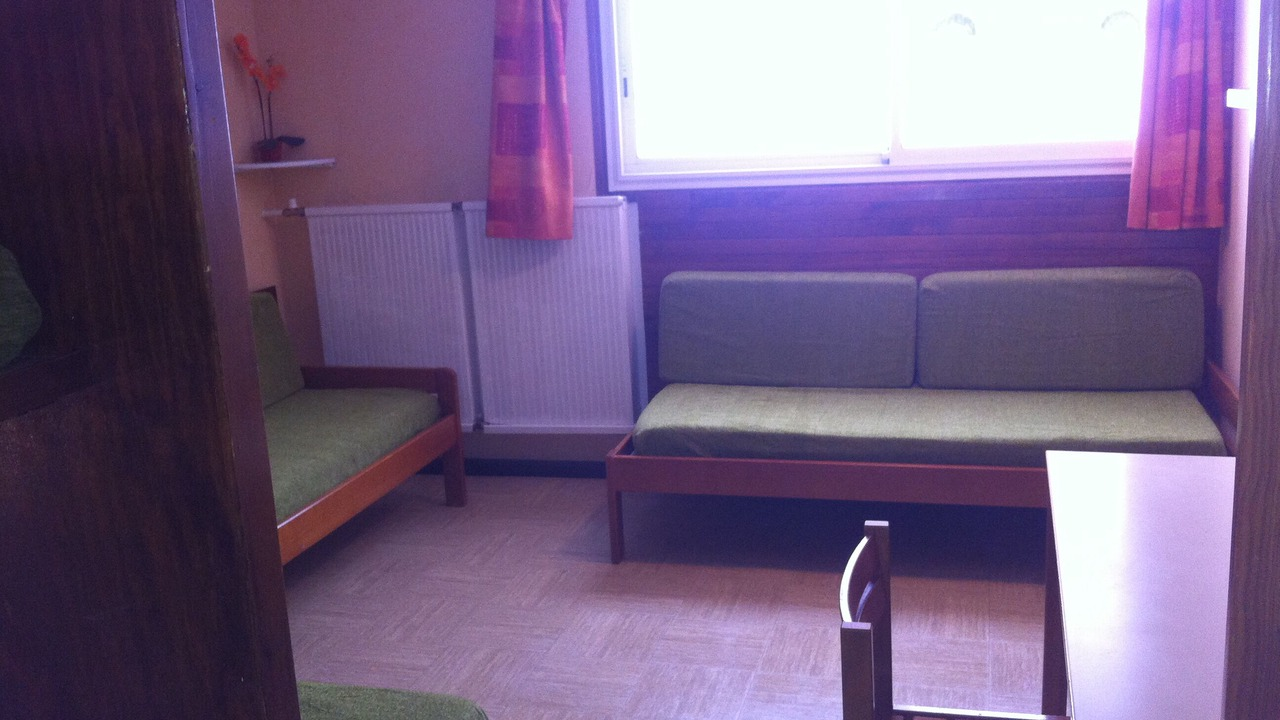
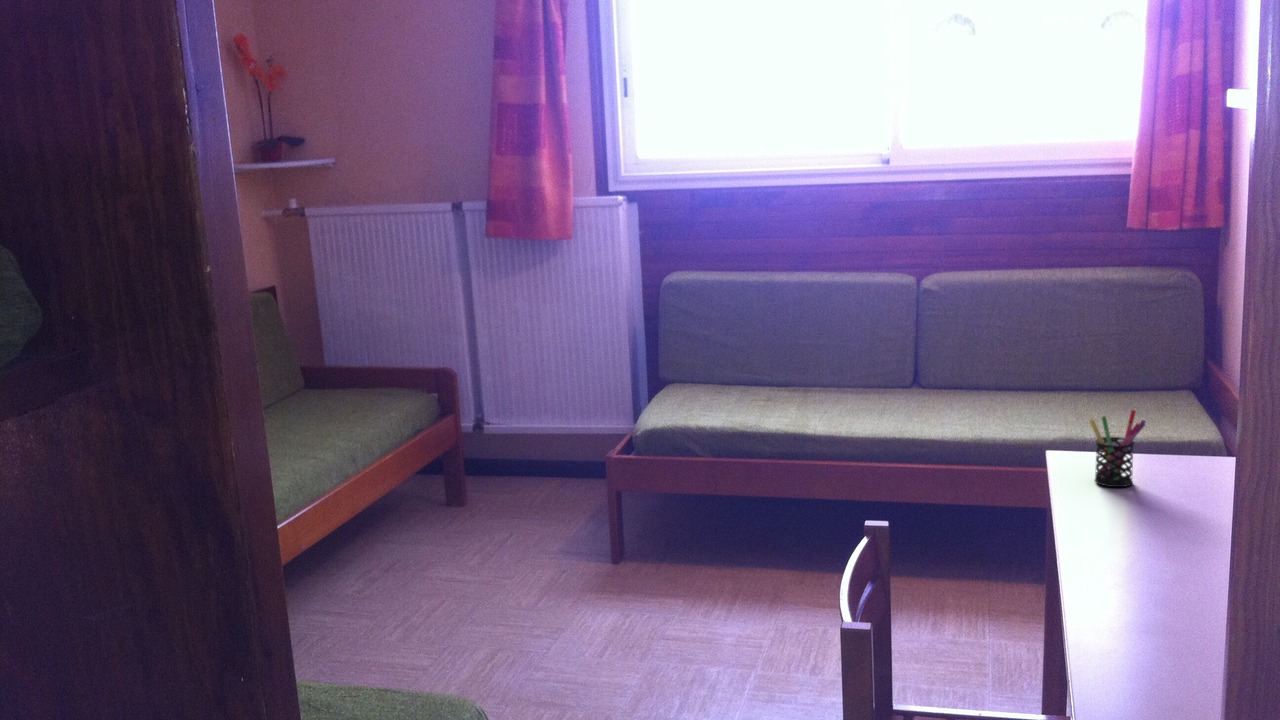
+ pen holder [1088,409,1147,488]
